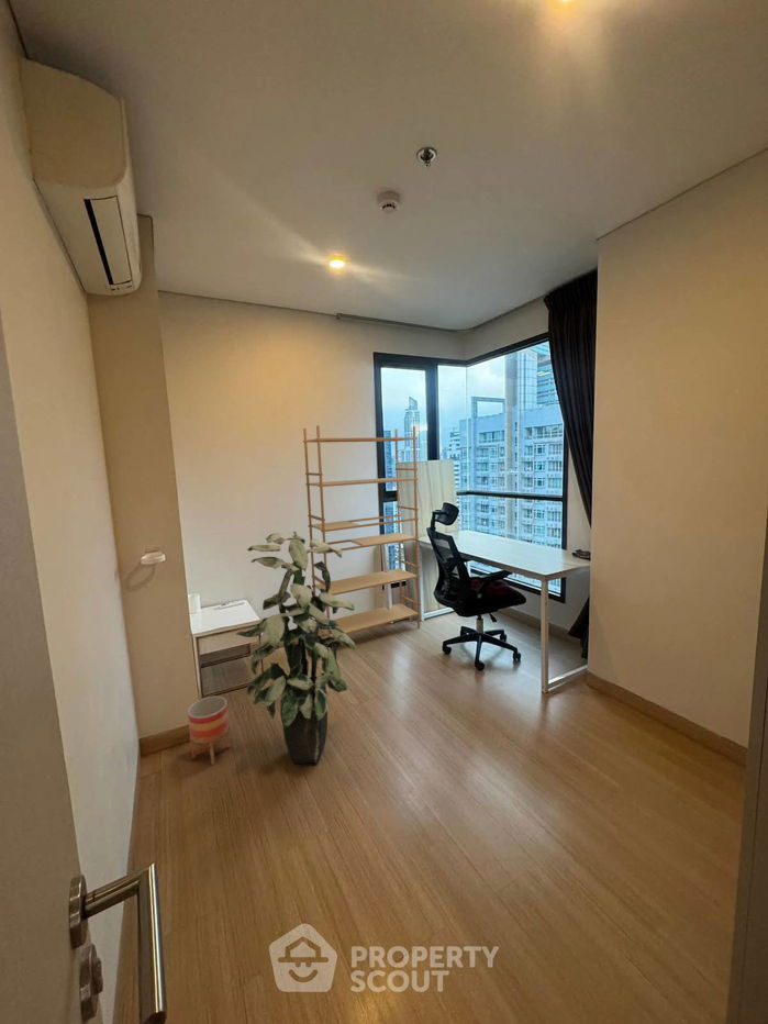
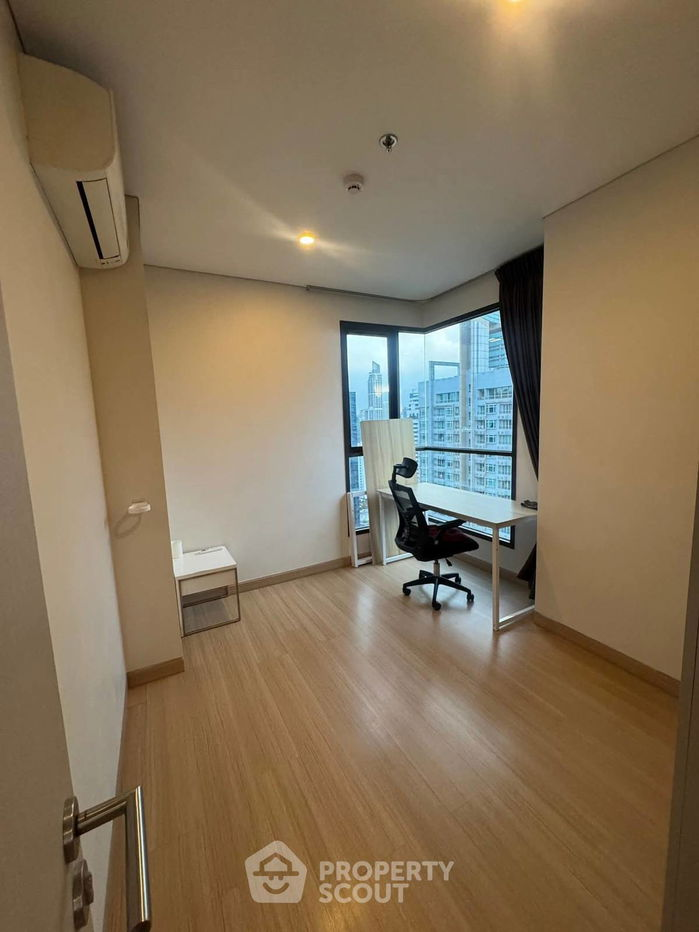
- bookshelf [302,424,422,643]
- planter [187,695,233,766]
- indoor plant [234,531,357,764]
